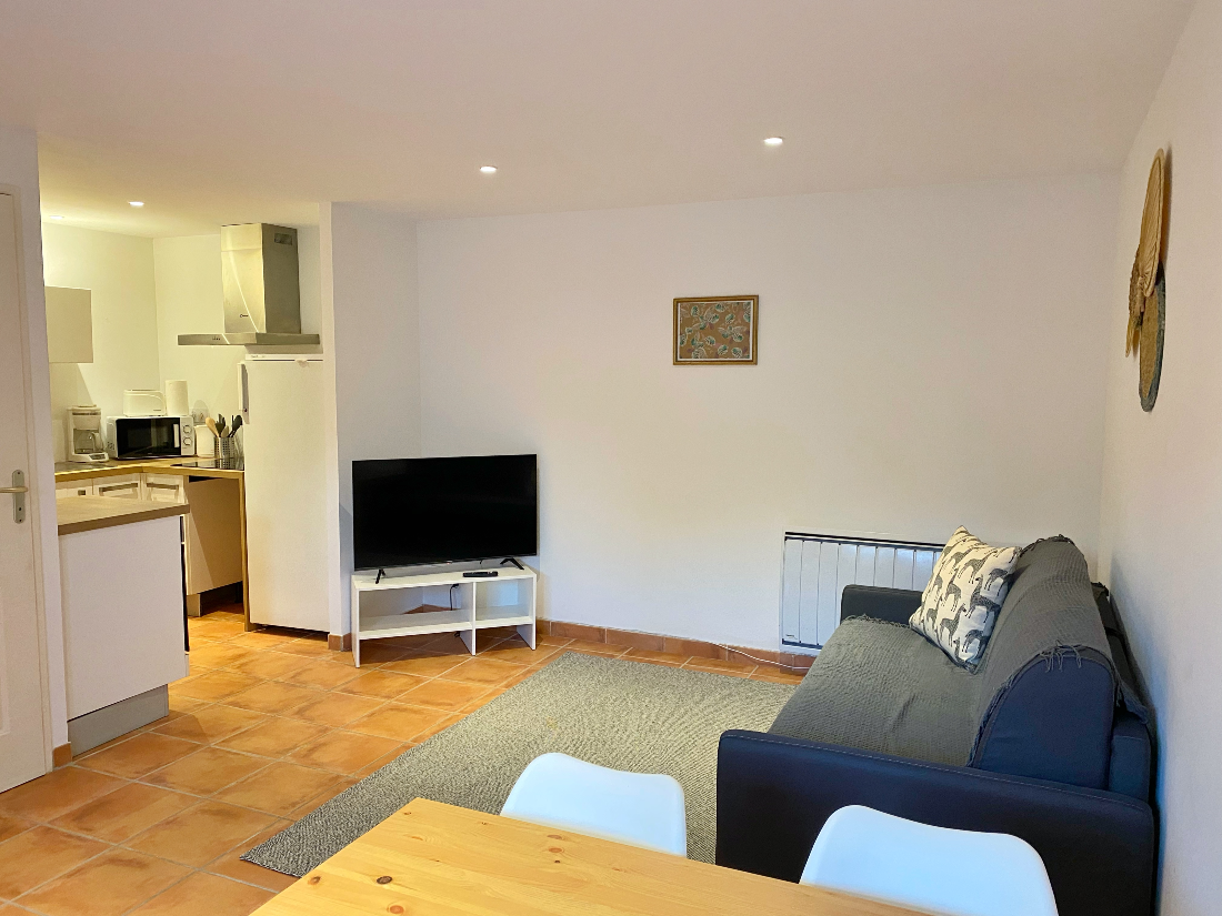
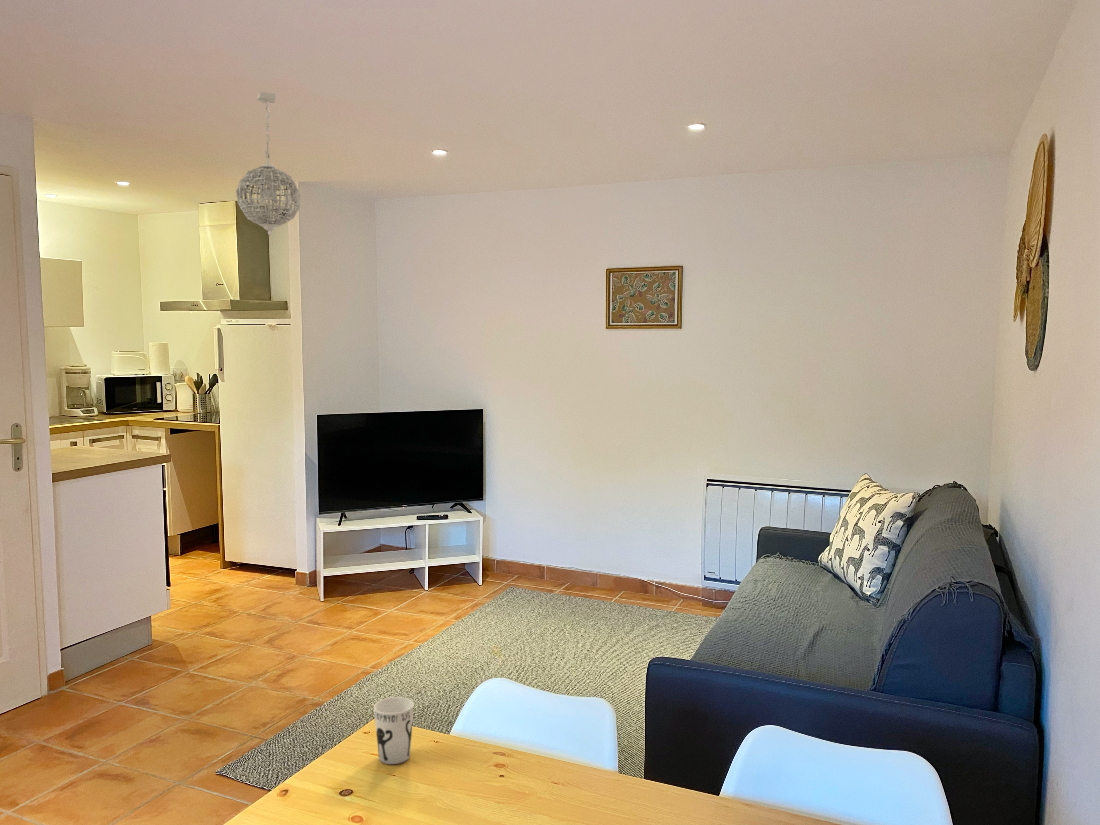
+ cup [373,696,415,765]
+ pendant light [235,91,302,237]
